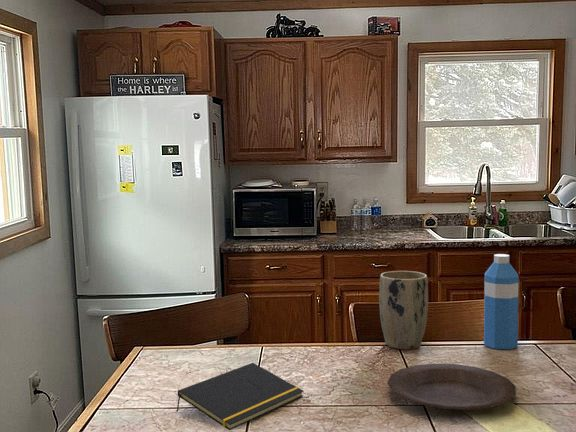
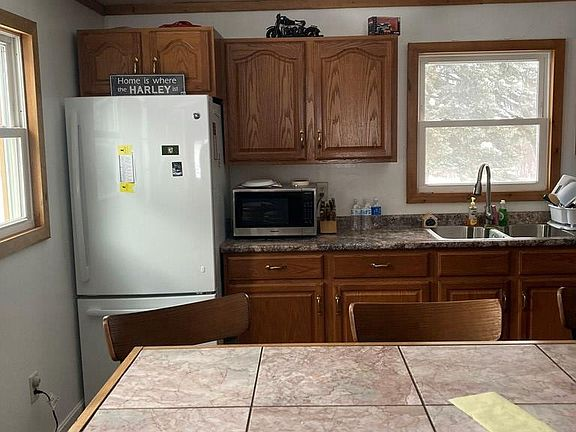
- water bottle [483,253,520,350]
- plate [386,363,517,411]
- notepad [176,362,305,431]
- plant pot [378,270,429,350]
